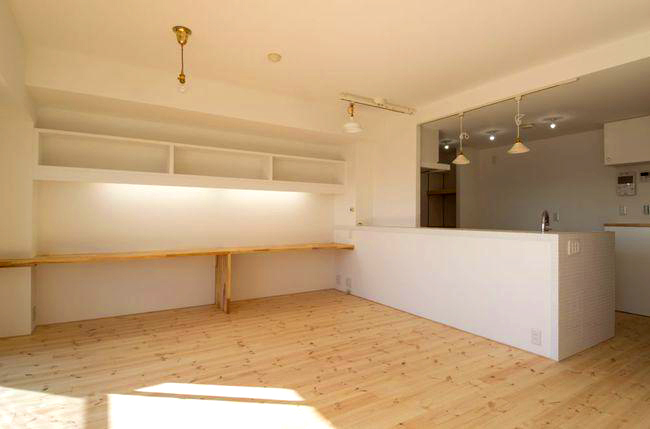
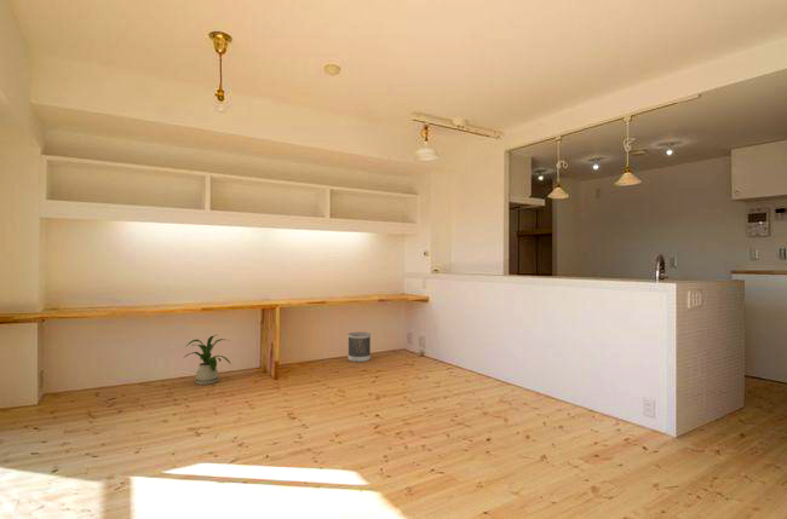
+ house plant [184,334,232,386]
+ wastebasket [346,331,372,363]
